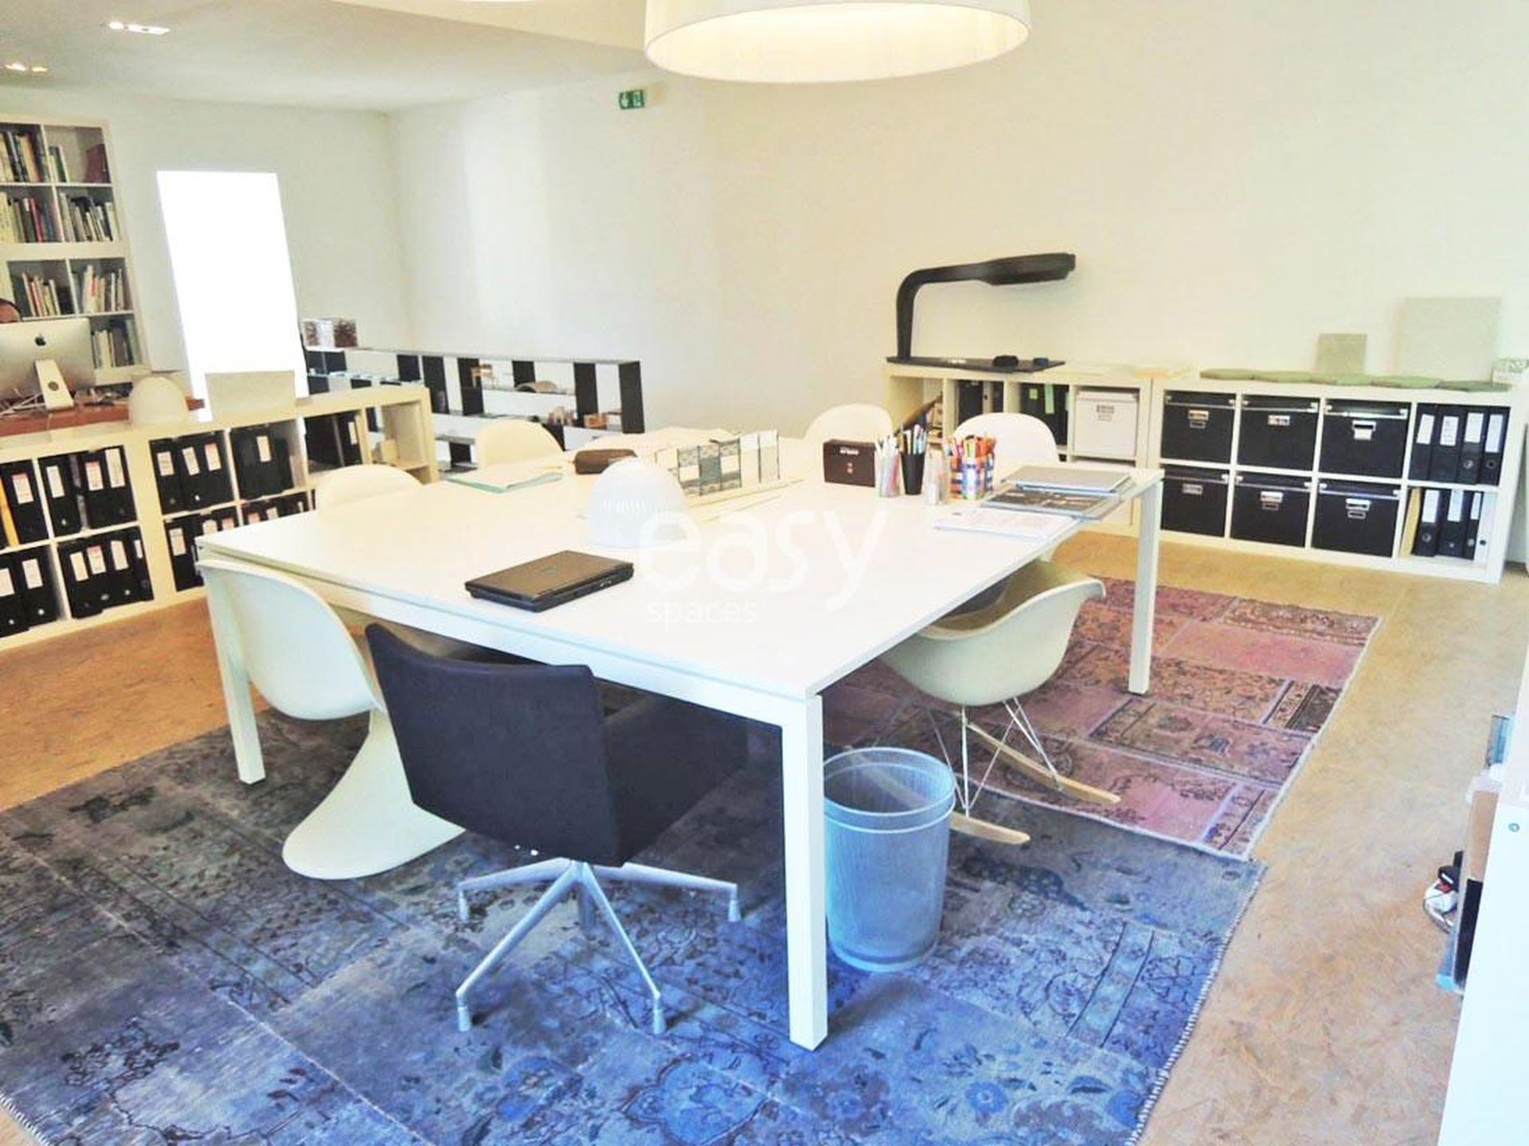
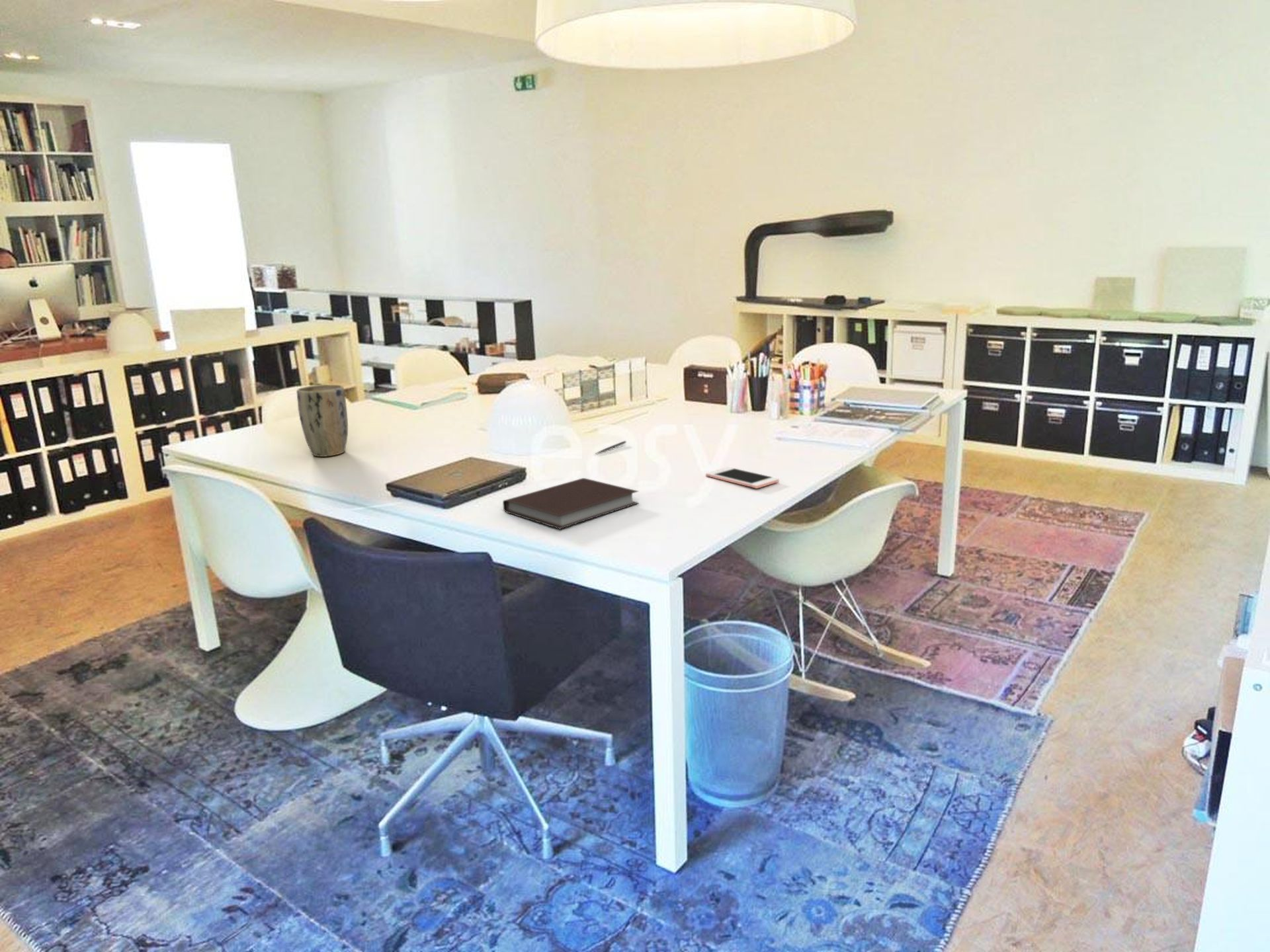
+ plant pot [296,384,349,457]
+ cell phone [705,466,779,489]
+ pen [594,440,627,455]
+ notebook [502,477,640,530]
